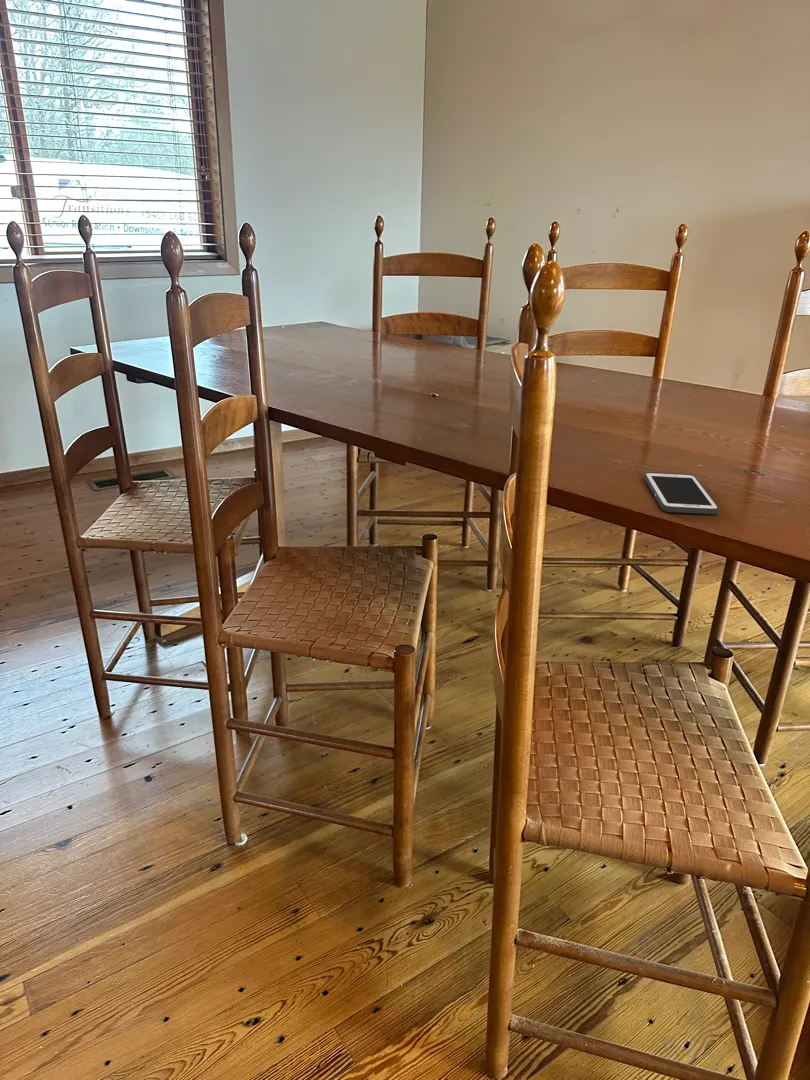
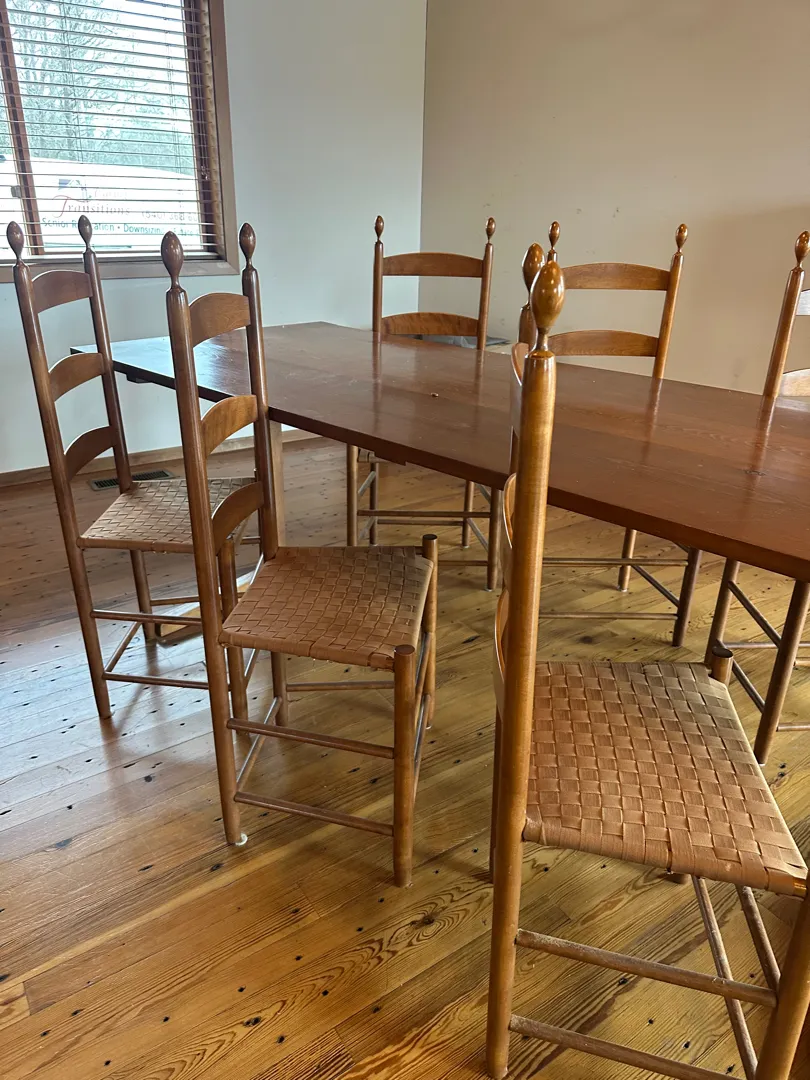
- cell phone [643,471,720,515]
